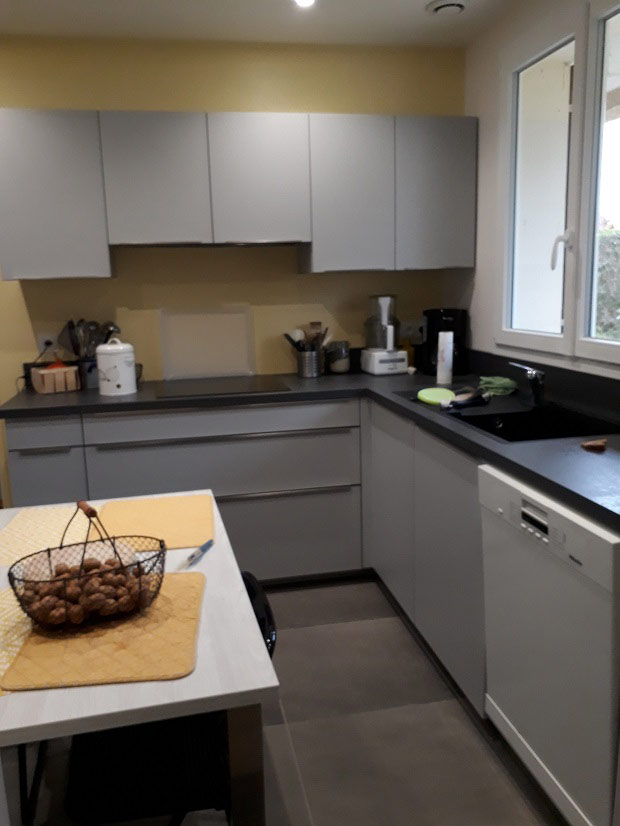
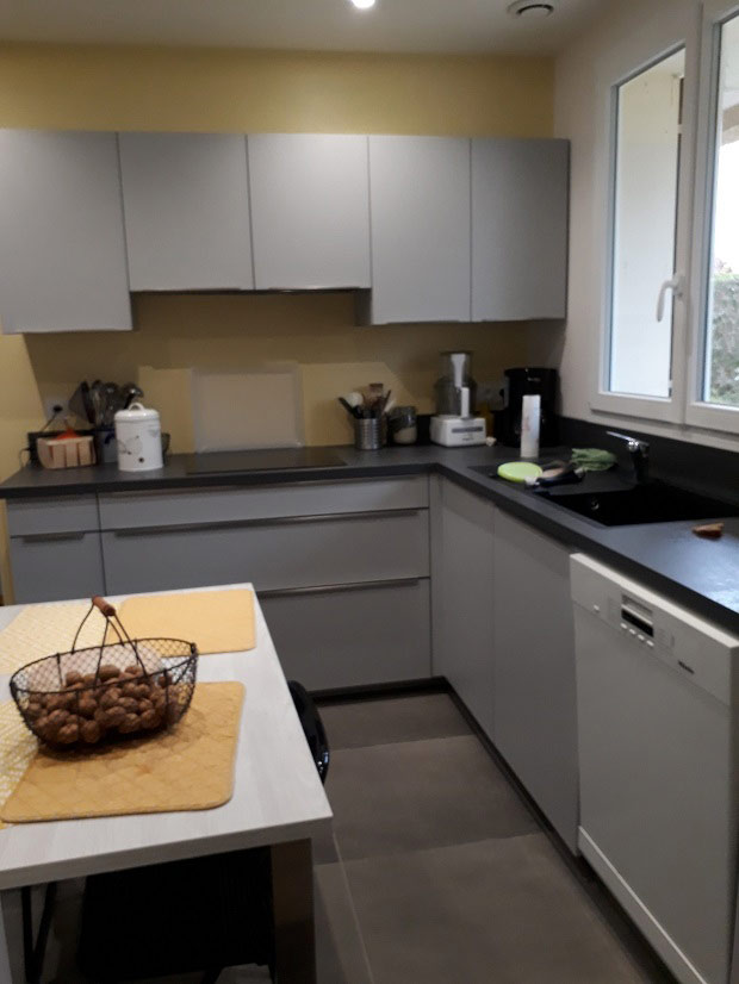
- pen [186,538,214,563]
